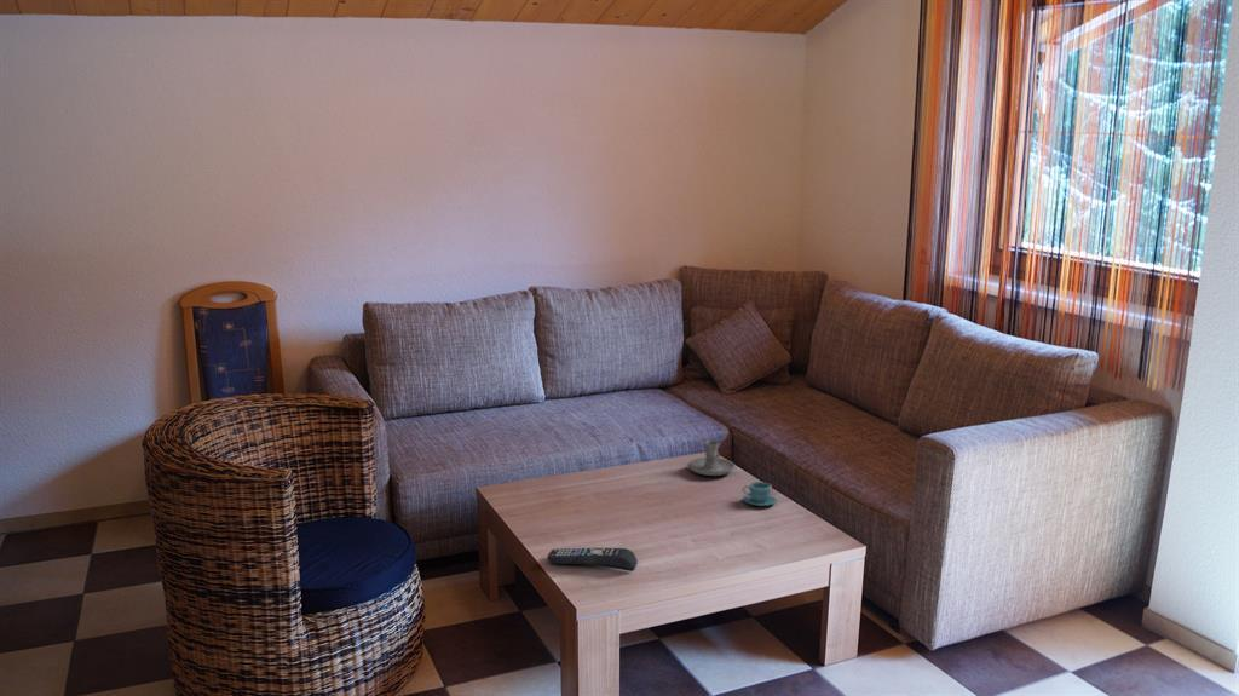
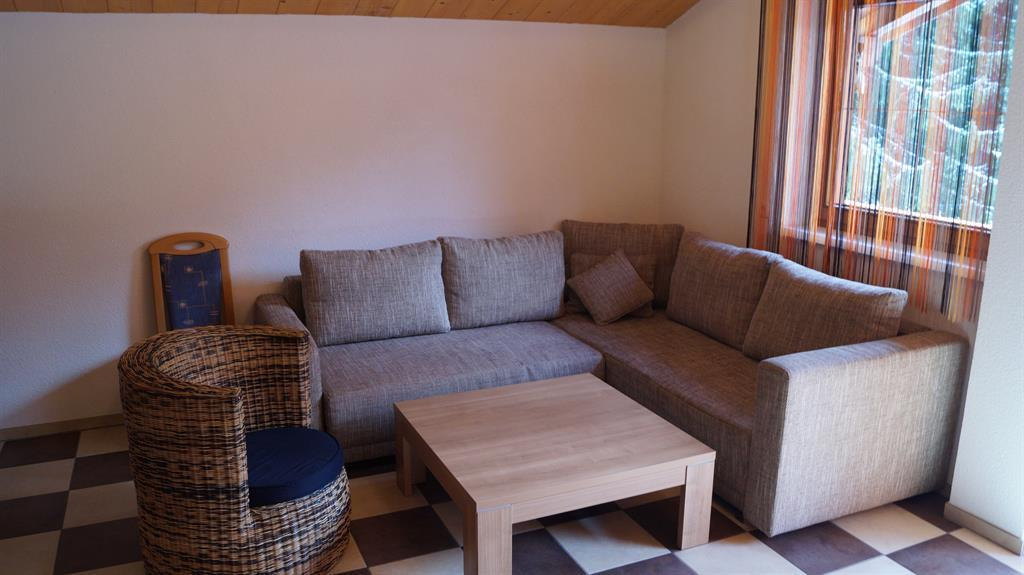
- candle holder [687,439,736,477]
- remote control [546,547,638,571]
- teacup [742,481,778,507]
